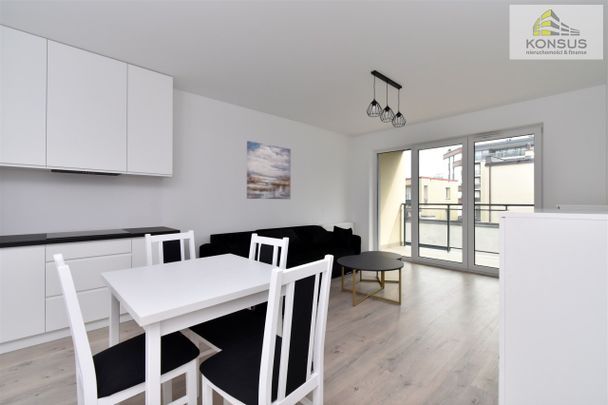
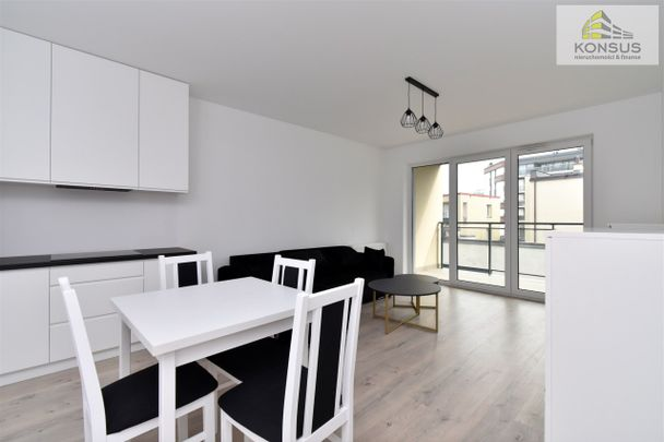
- wall art [246,140,292,200]
